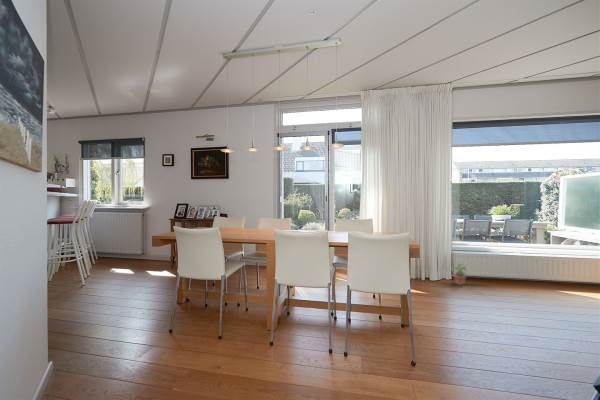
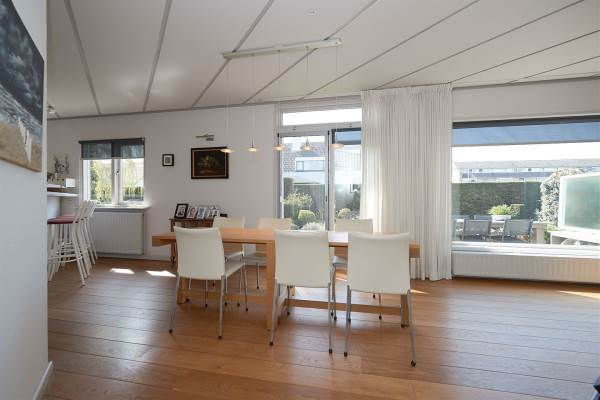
- potted plant [449,261,468,286]
